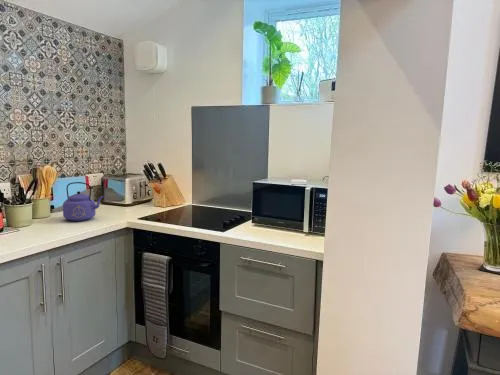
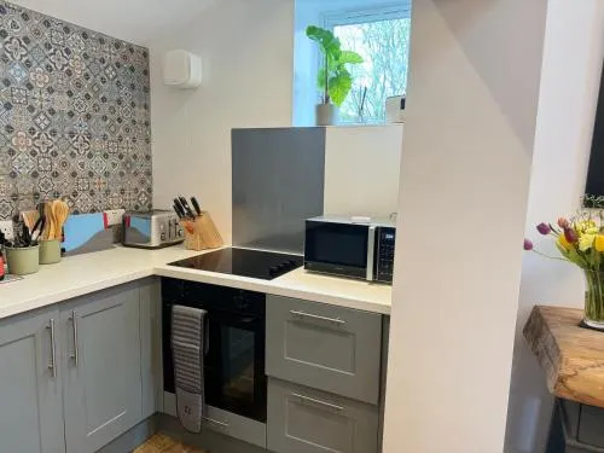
- kettle [62,181,104,222]
